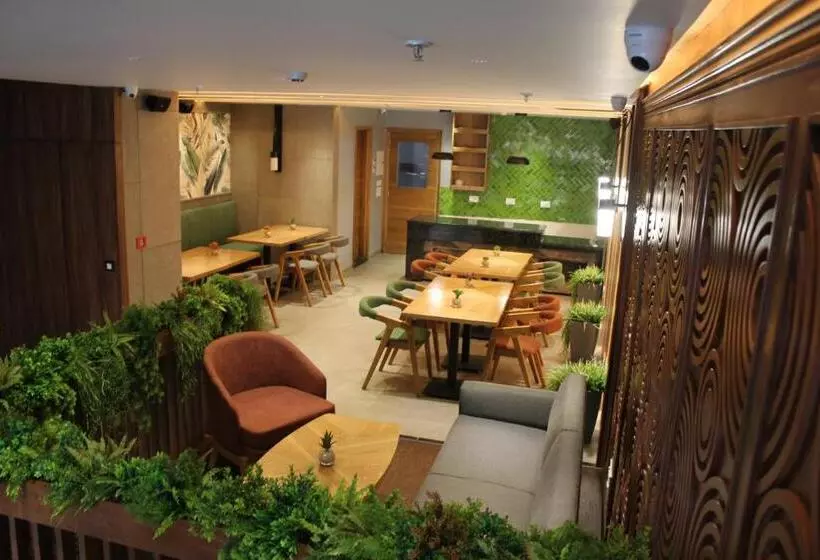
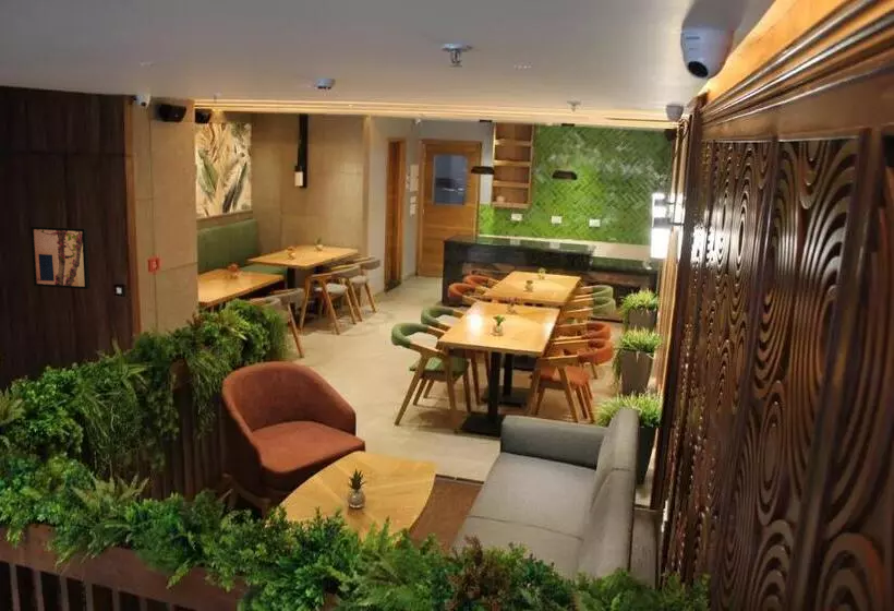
+ wall art [29,226,90,290]
